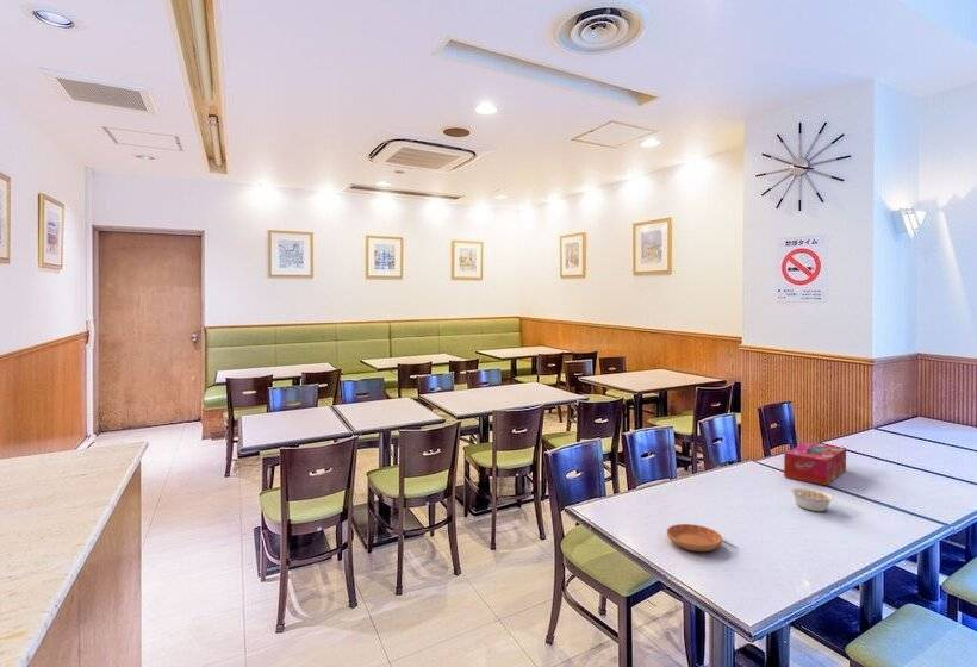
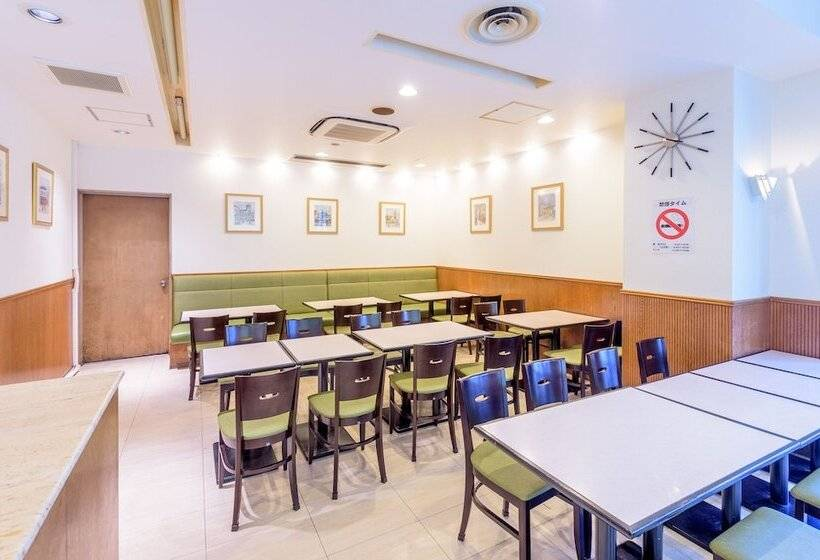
- saucer [666,523,723,553]
- legume [789,486,835,512]
- tissue box [783,441,847,486]
